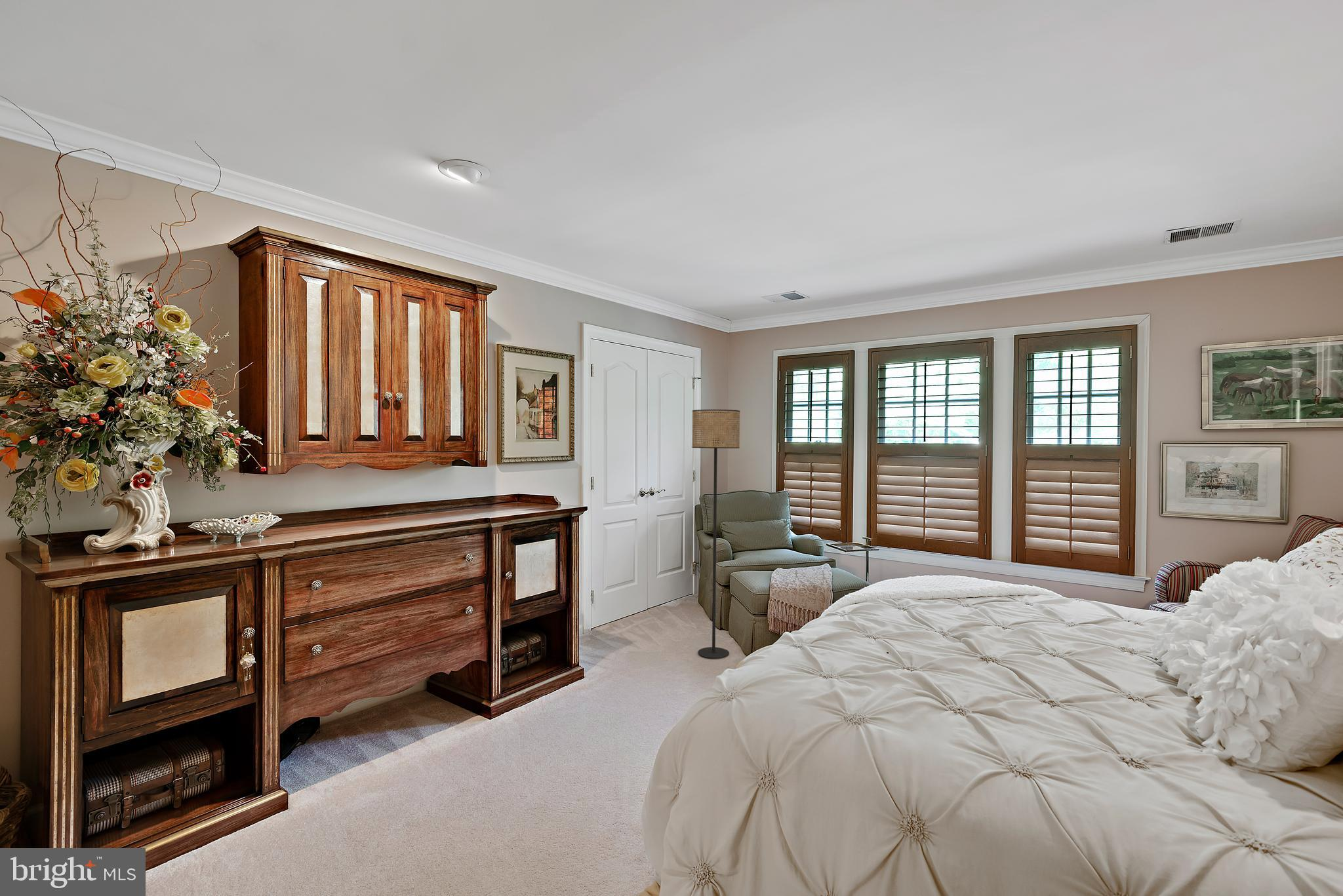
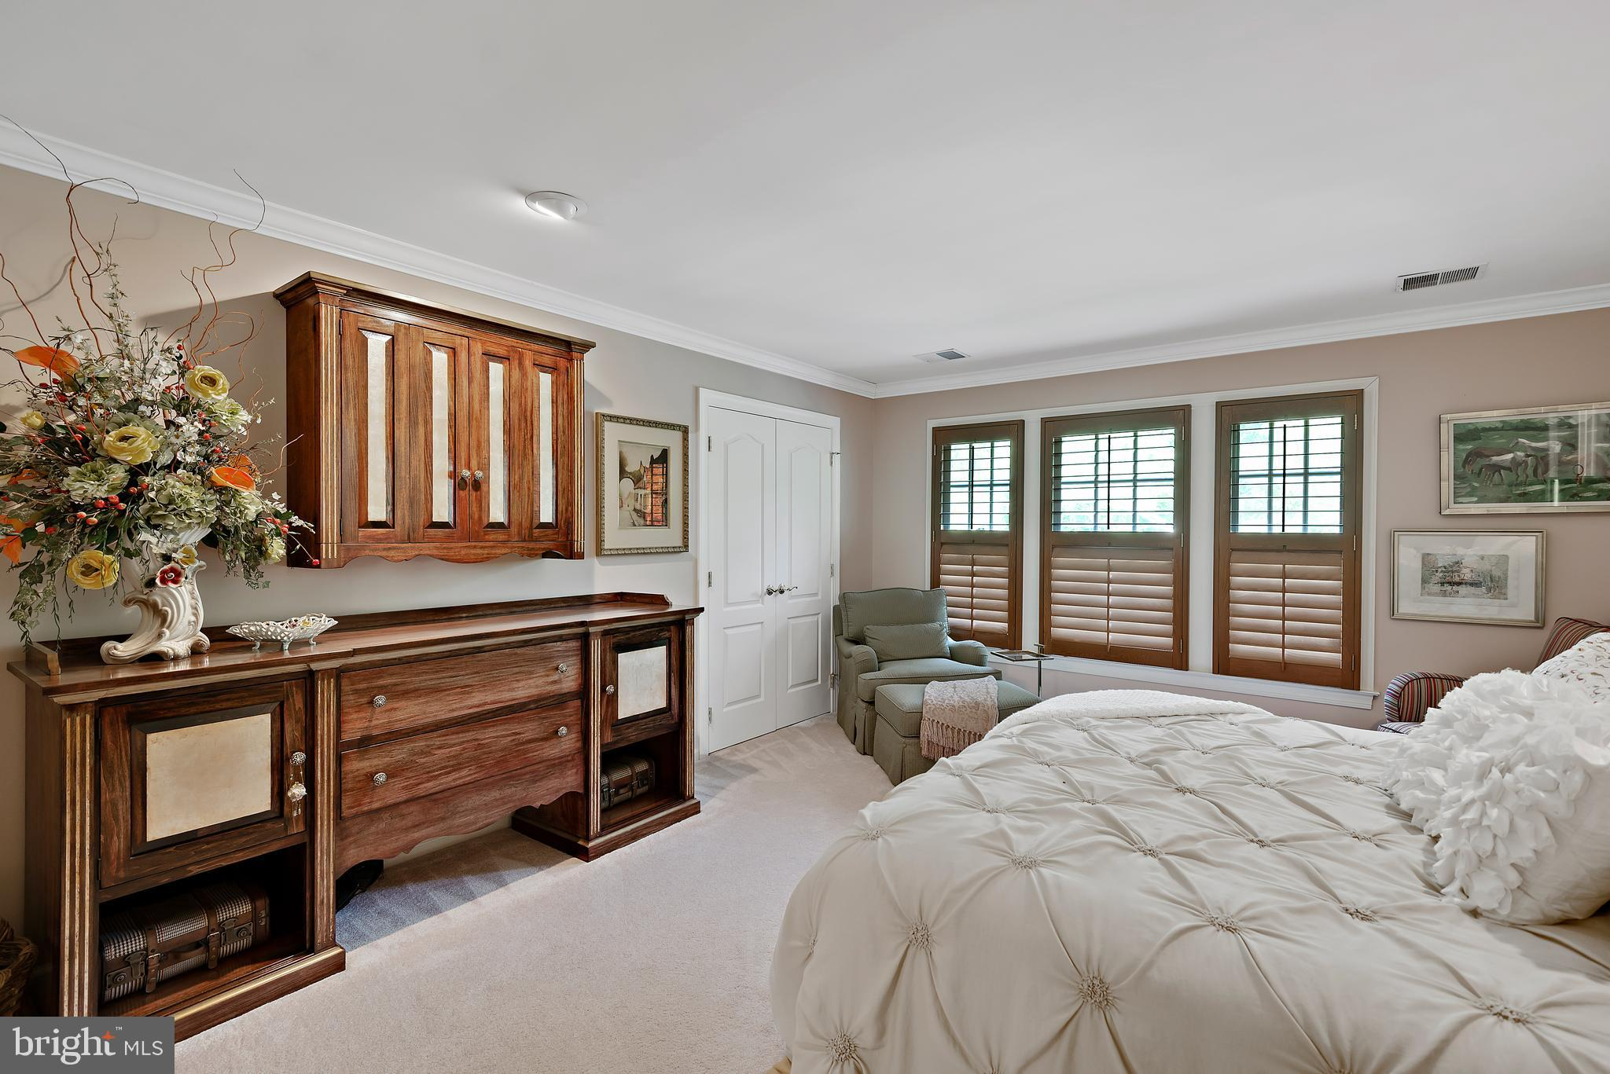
- floor lamp [691,409,740,659]
